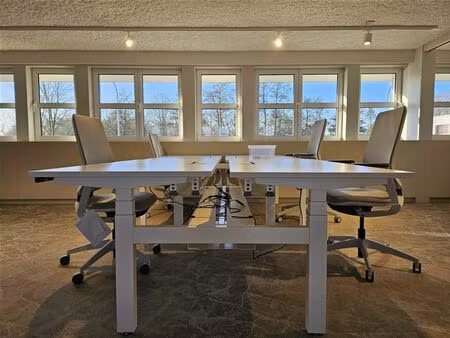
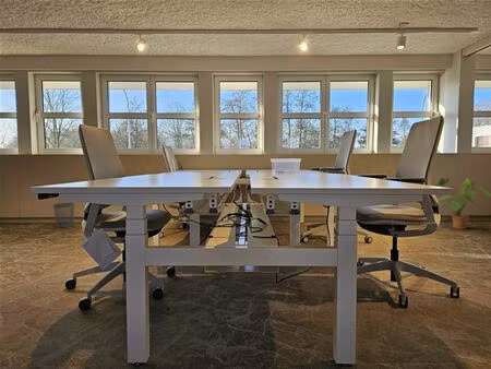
+ wastebasket [52,202,75,228]
+ house plant [436,177,491,230]
